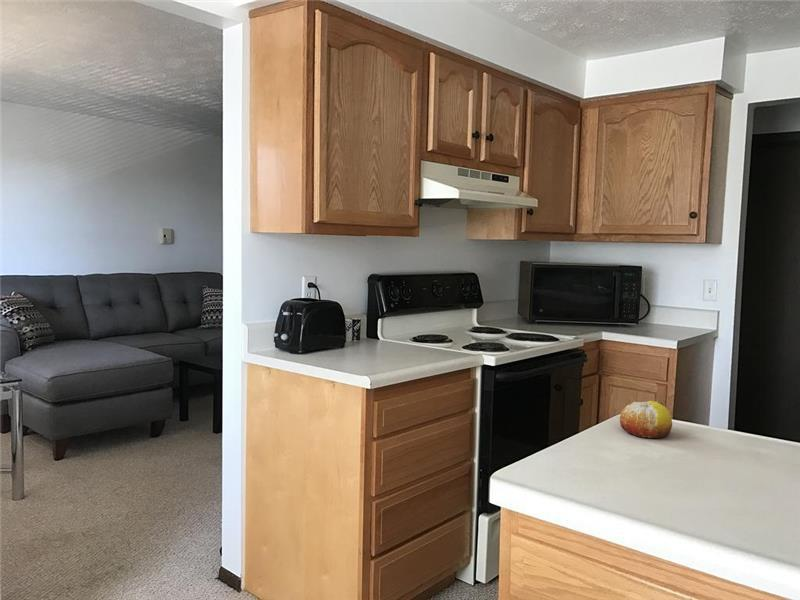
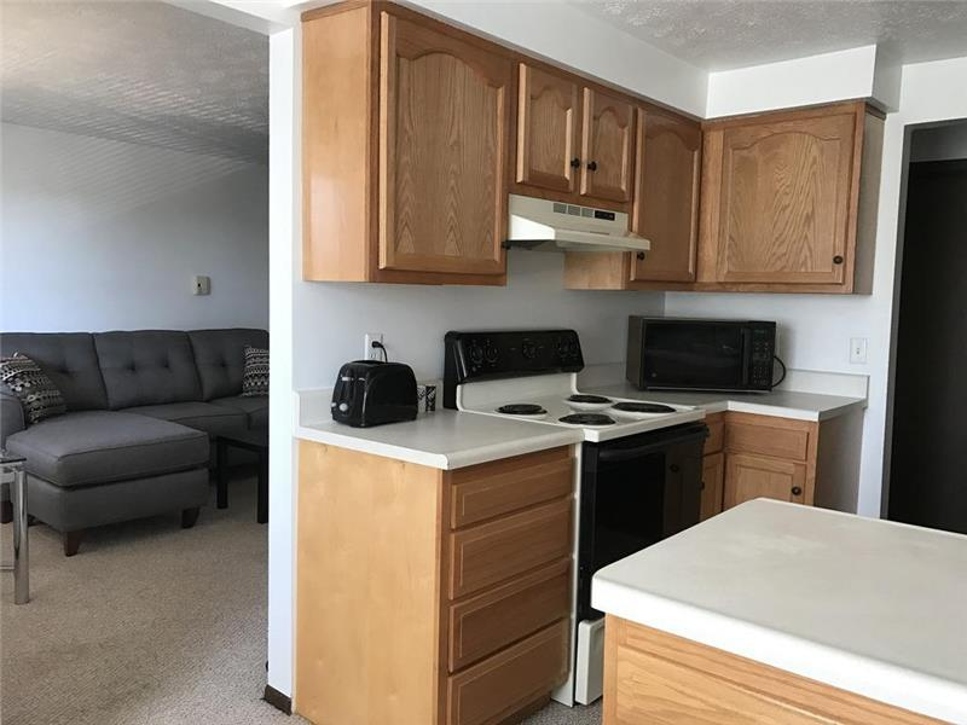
- fruit [619,400,673,439]
